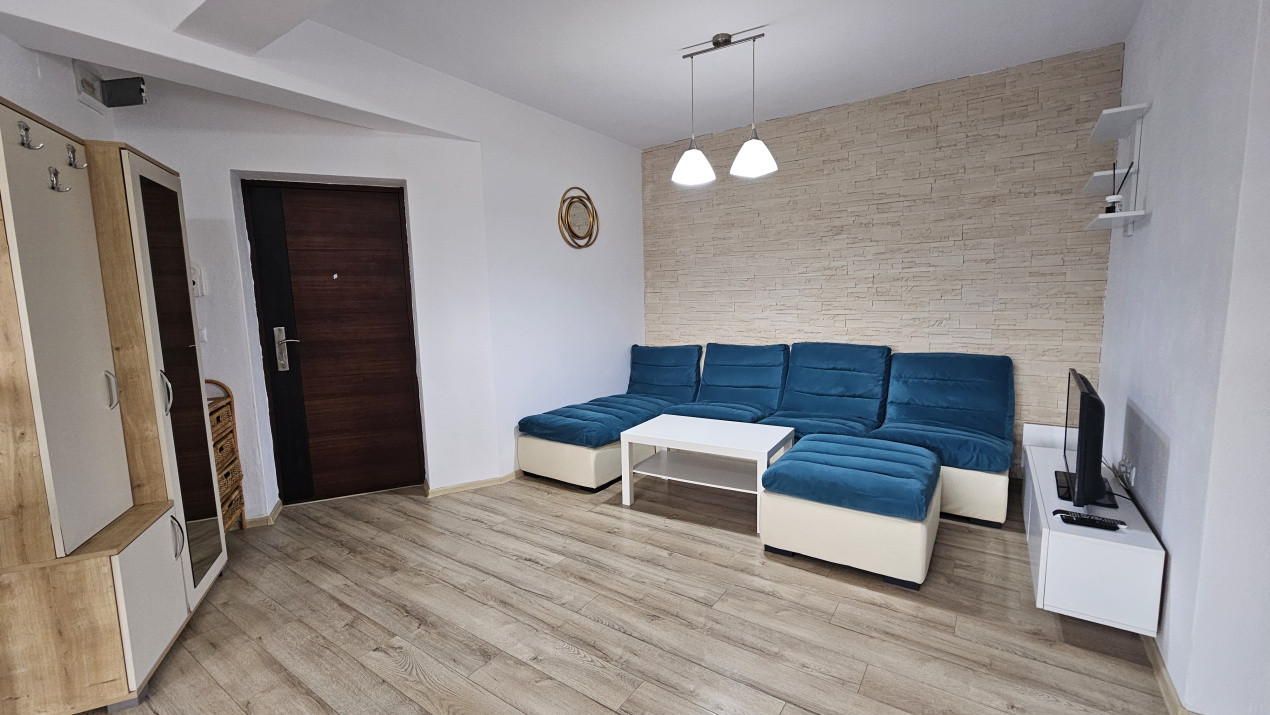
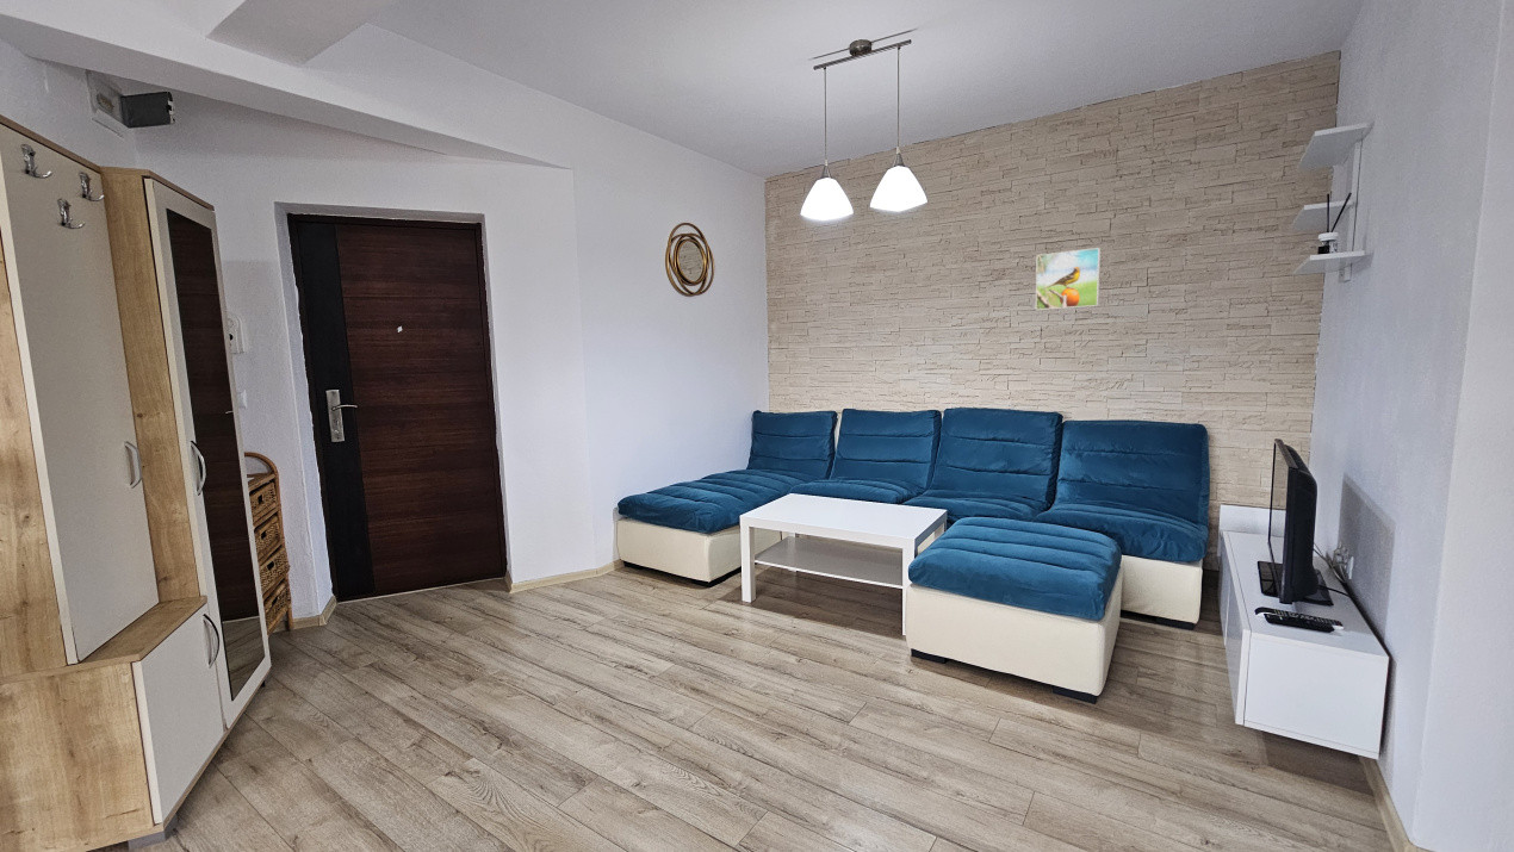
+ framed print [1035,247,1102,311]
